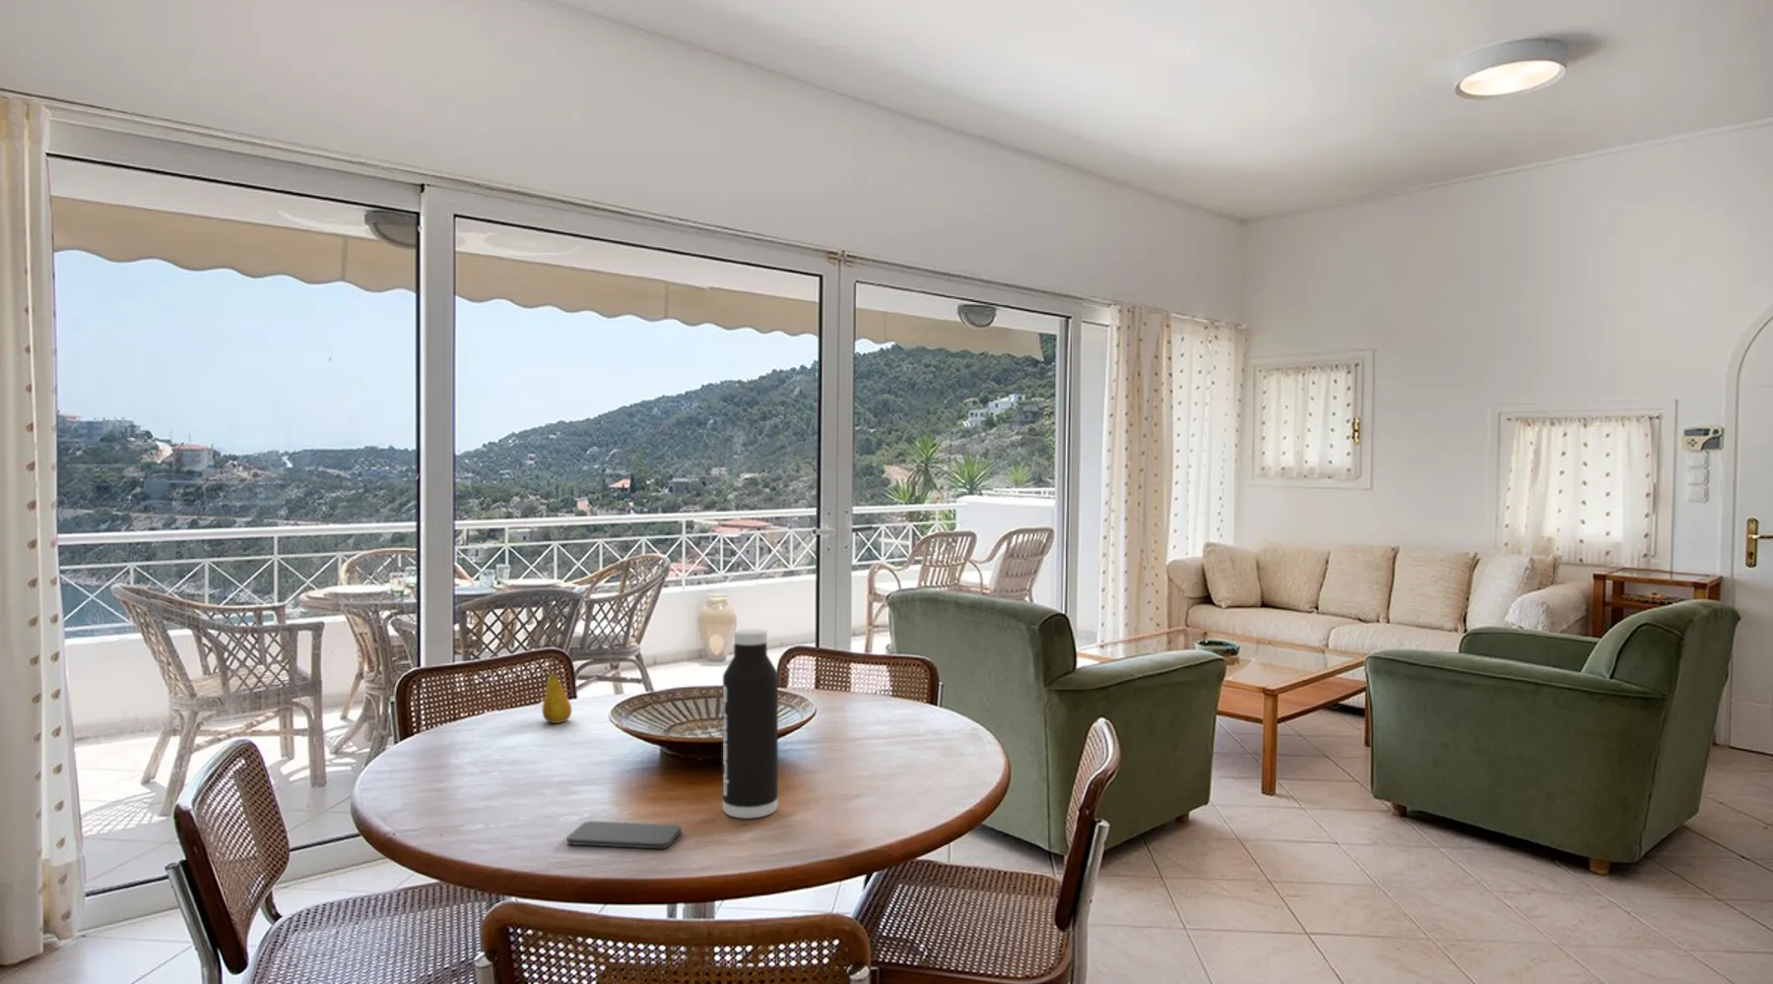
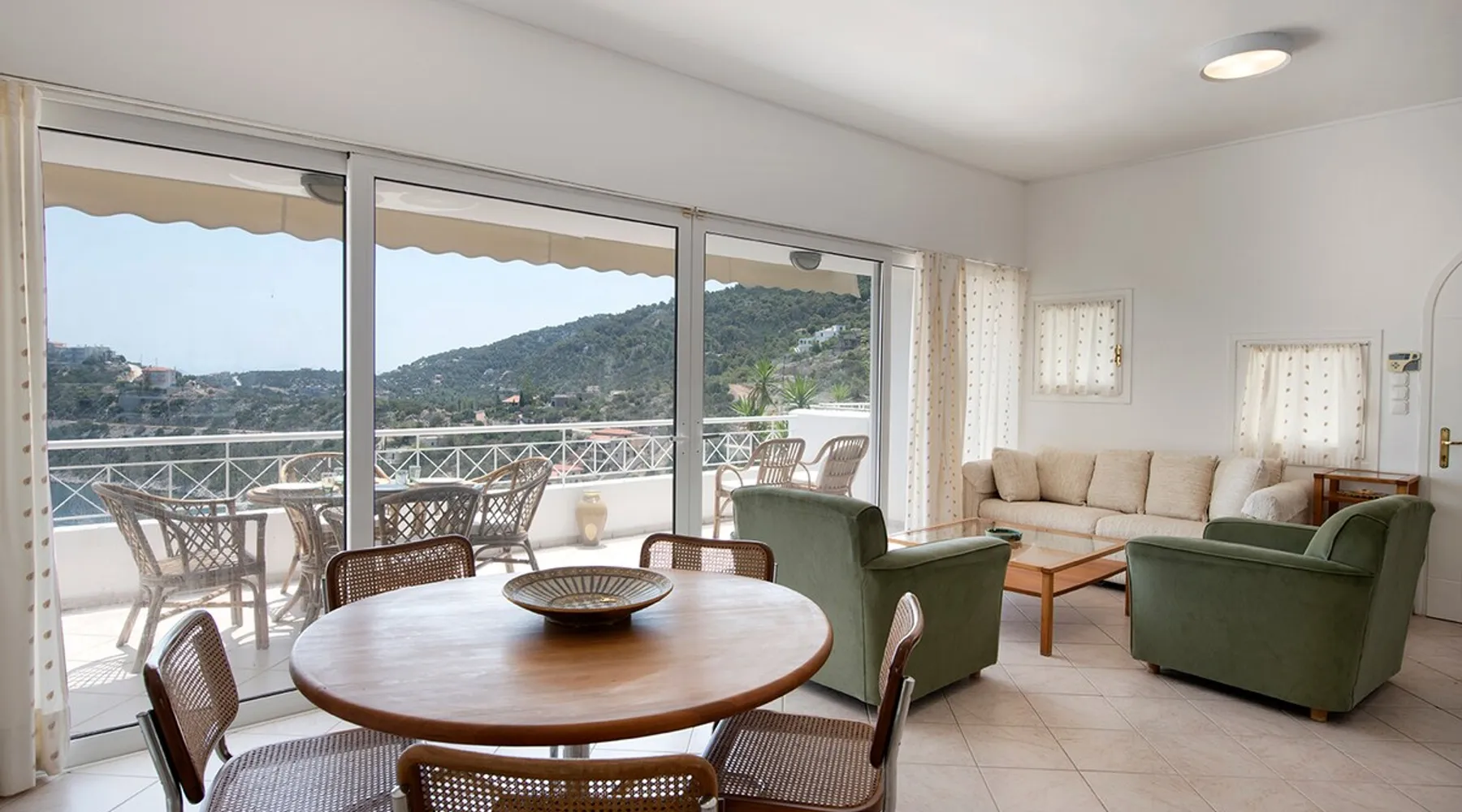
- smartphone [566,819,683,851]
- fruit [541,664,572,725]
- water bottle [722,628,779,819]
